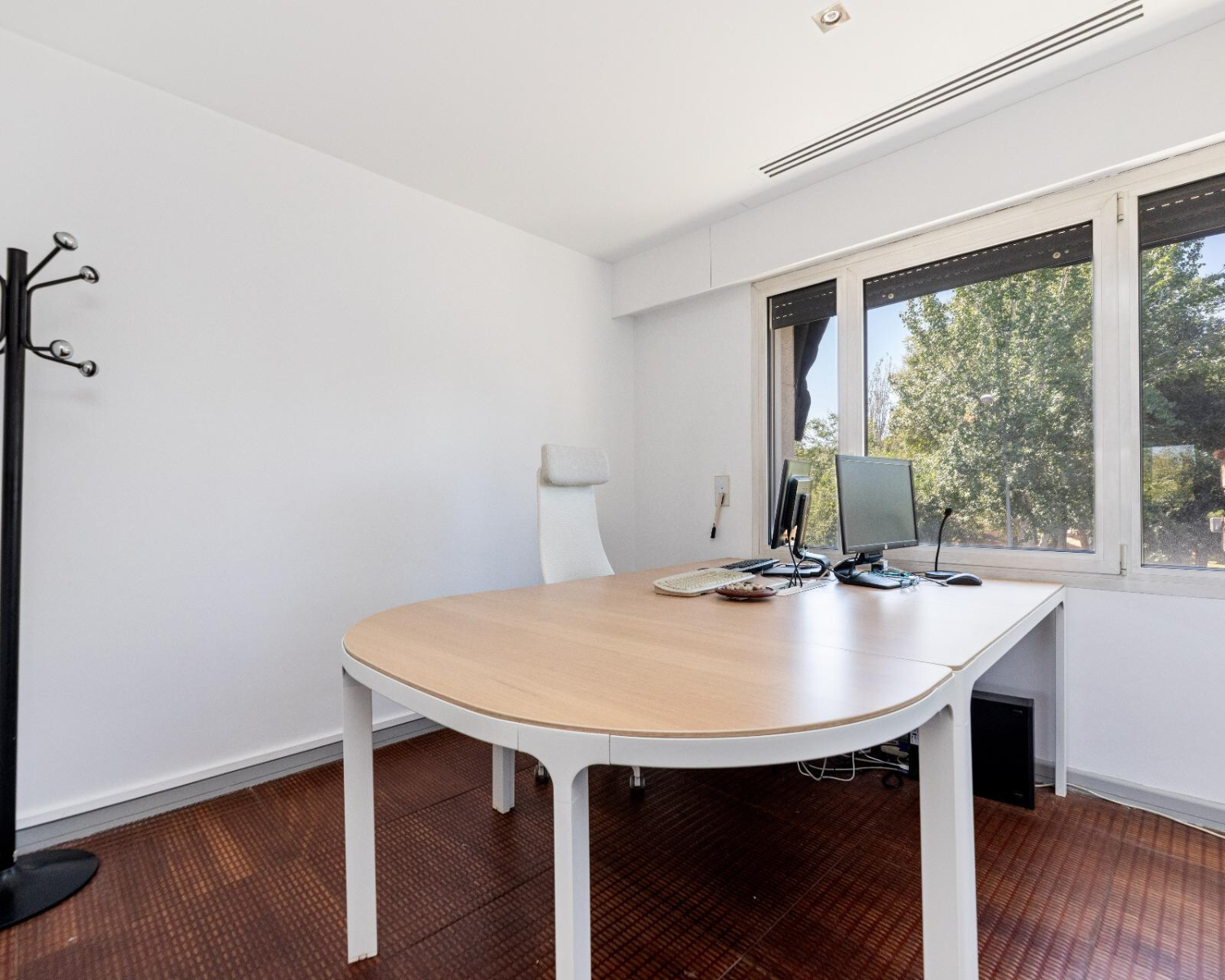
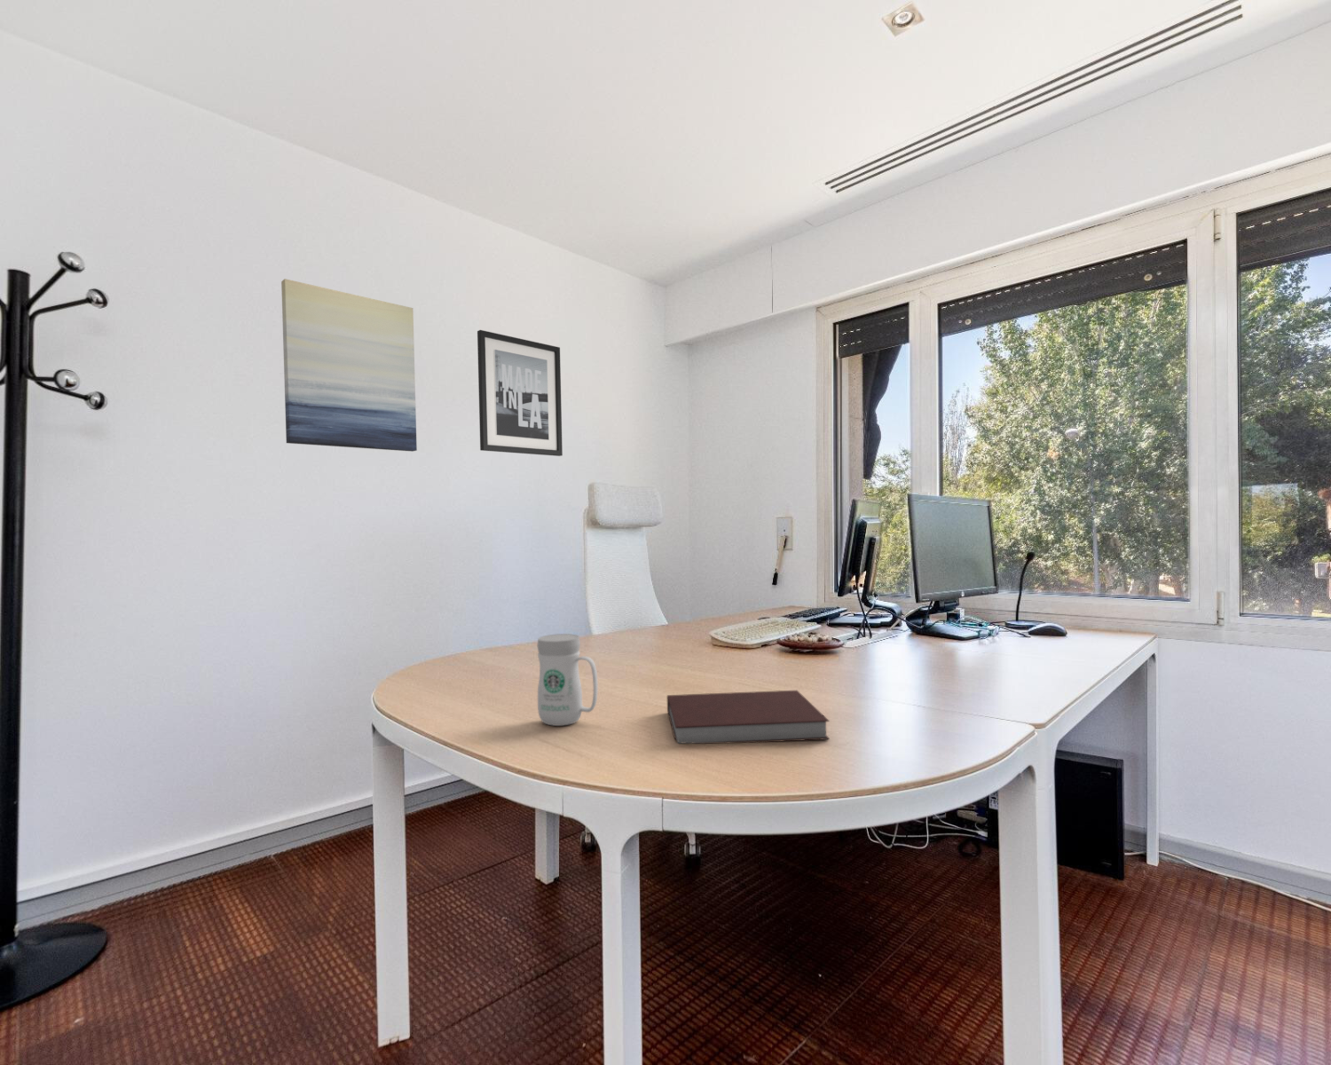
+ wall art [477,329,564,458]
+ notebook [666,690,830,744]
+ wall art [280,278,418,452]
+ mug [536,632,599,727]
